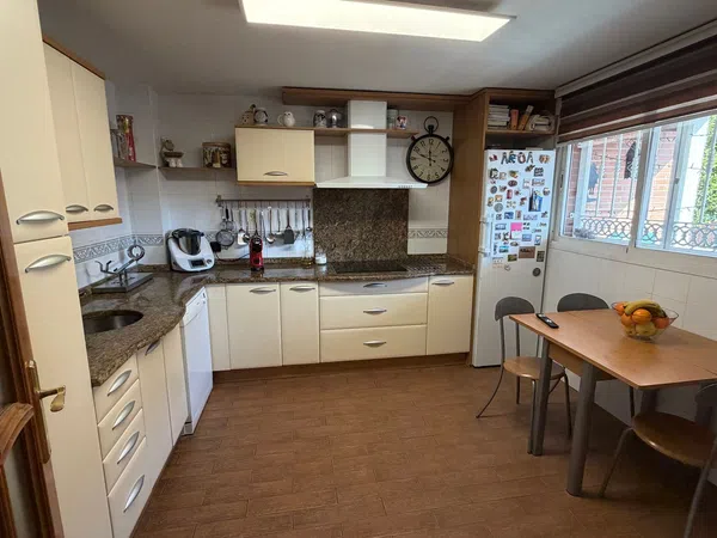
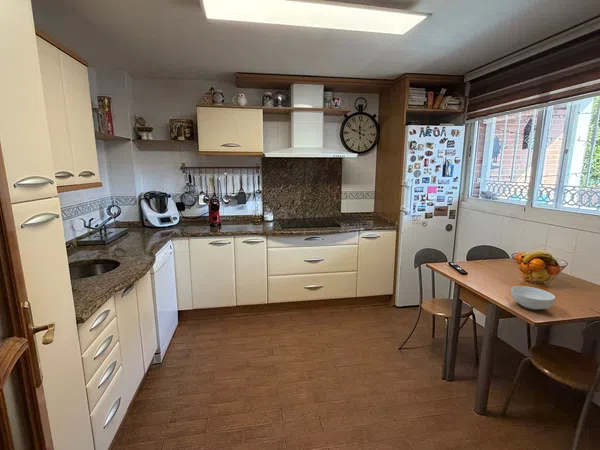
+ cereal bowl [510,285,556,311]
